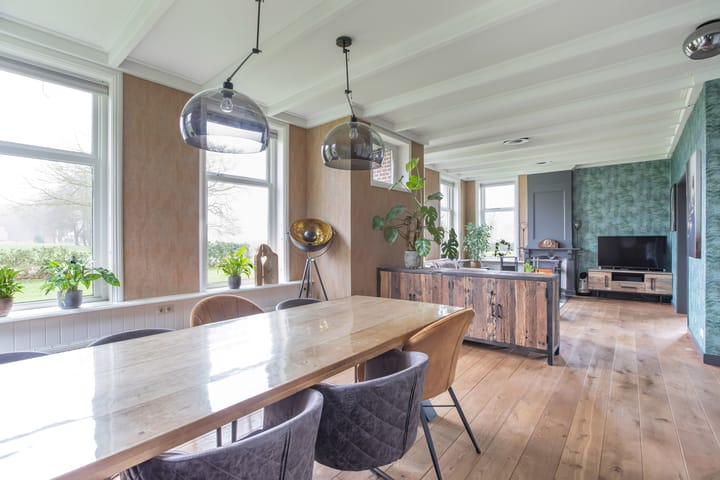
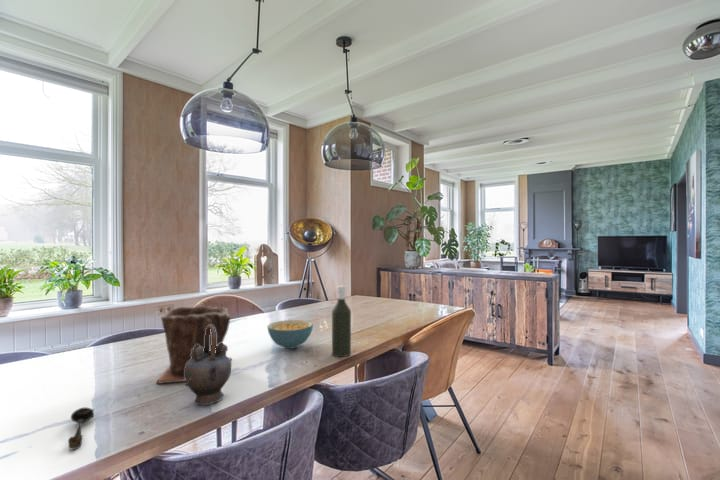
+ spoon [67,406,95,451]
+ plant pot [155,304,233,385]
+ bottle [331,285,352,358]
+ cereal bowl [266,319,314,350]
+ teapot [184,325,232,406]
